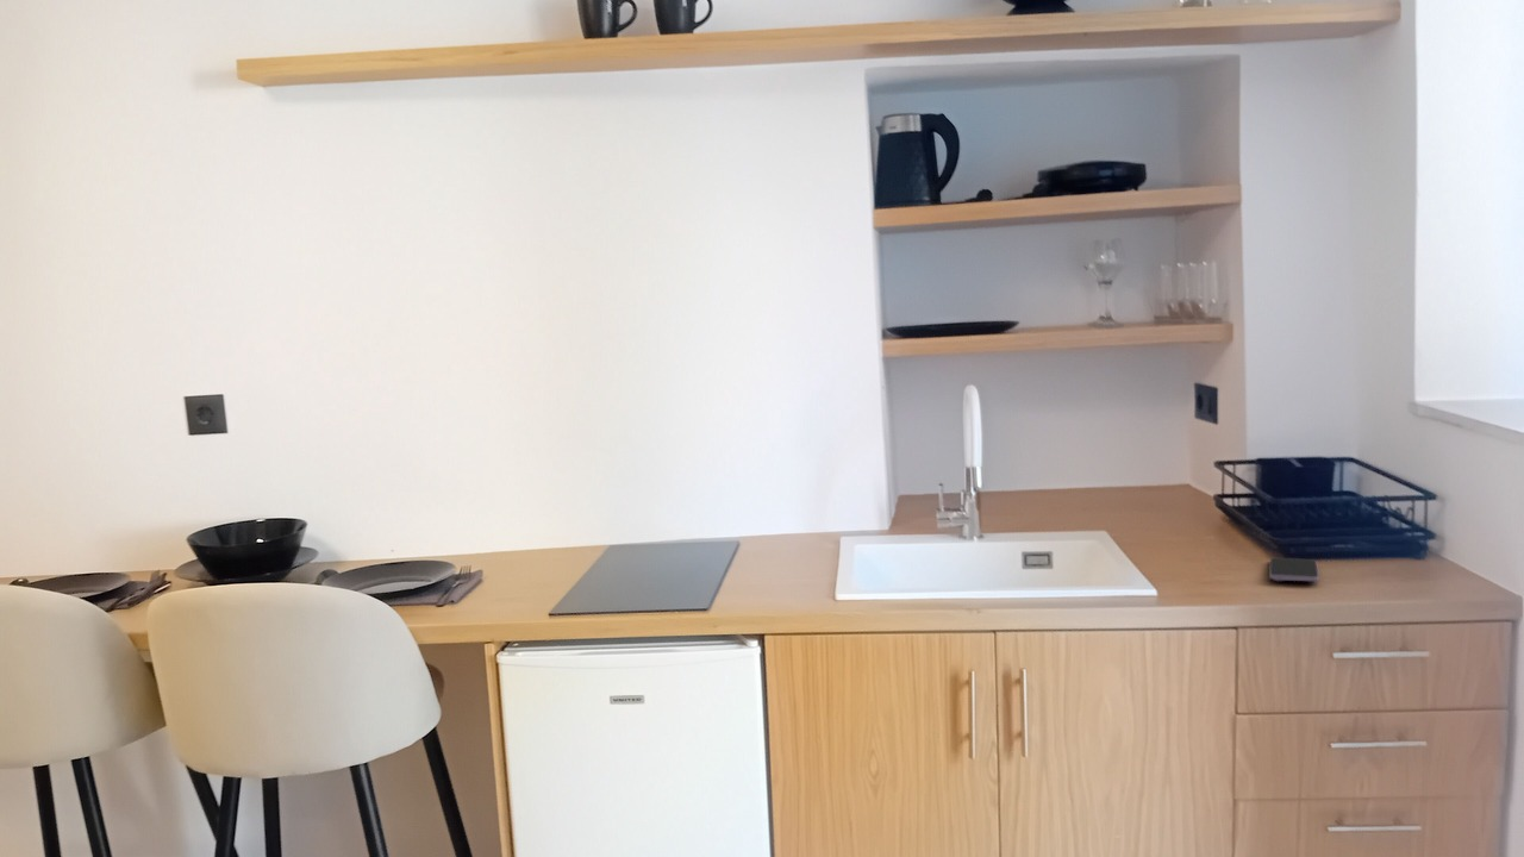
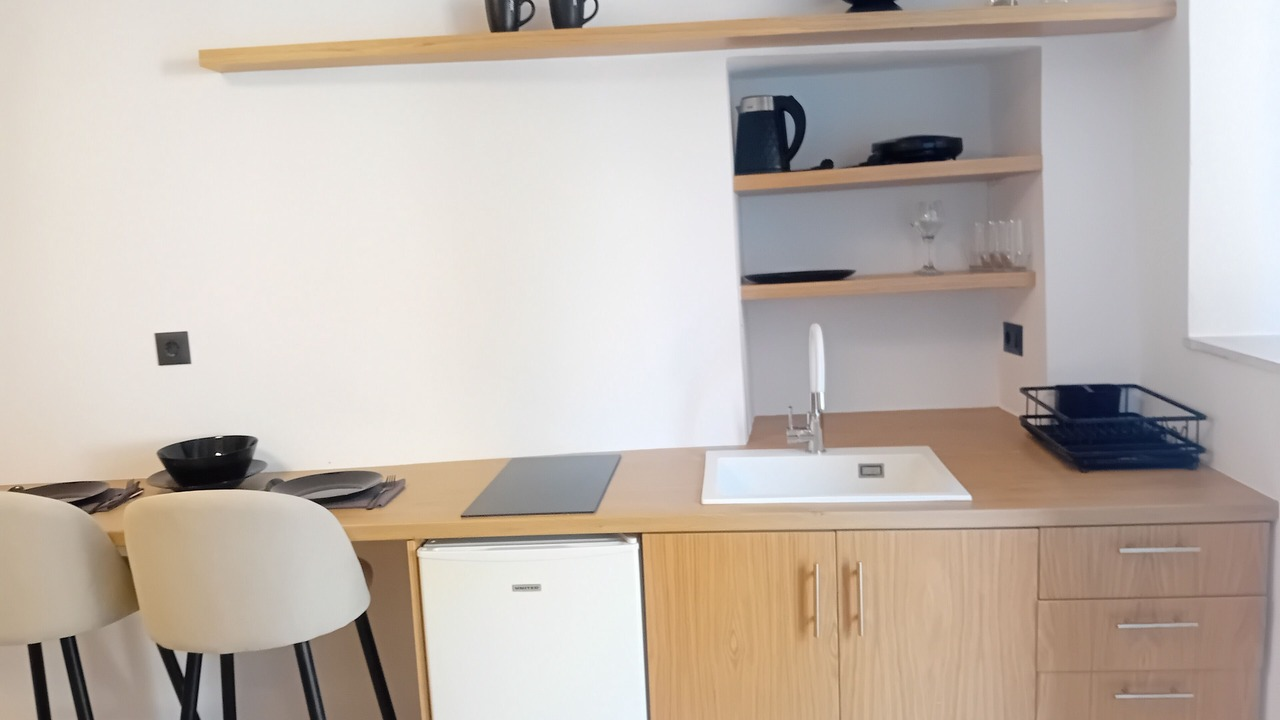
- smartphone [1268,557,1320,582]
